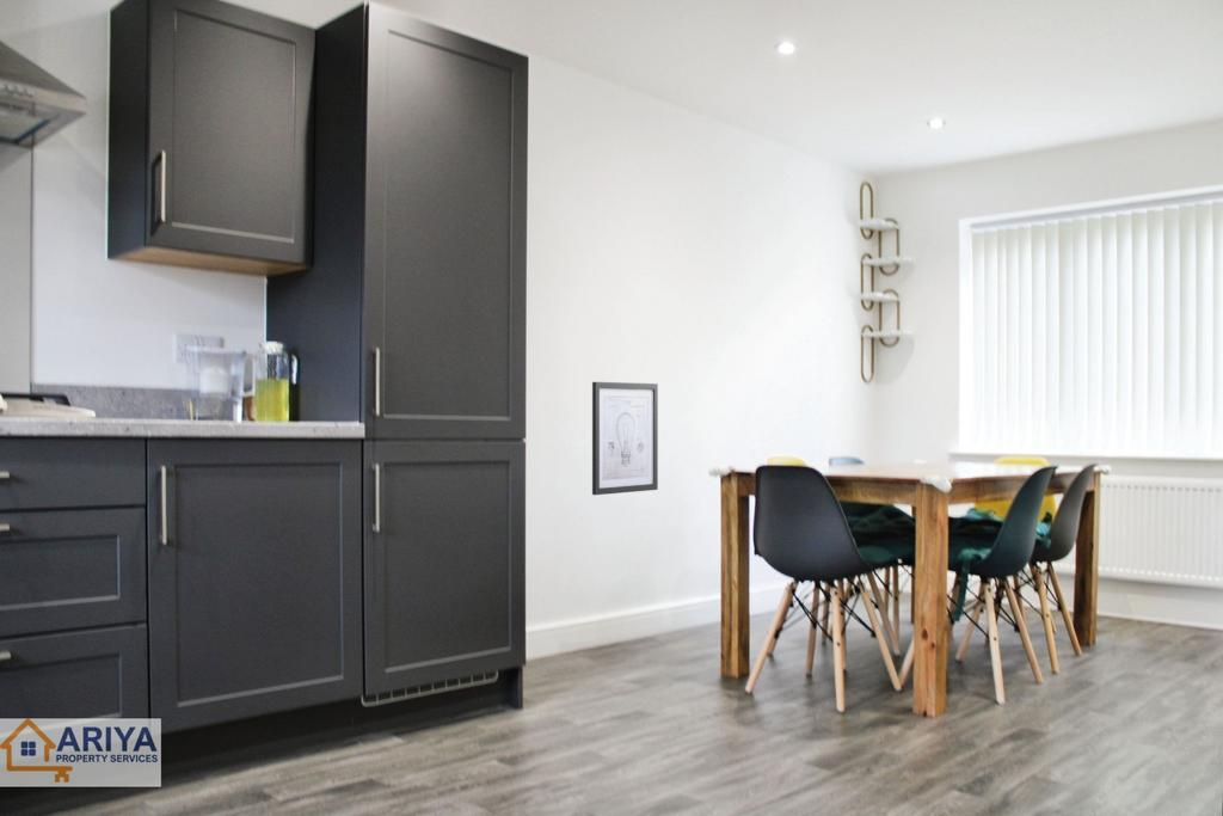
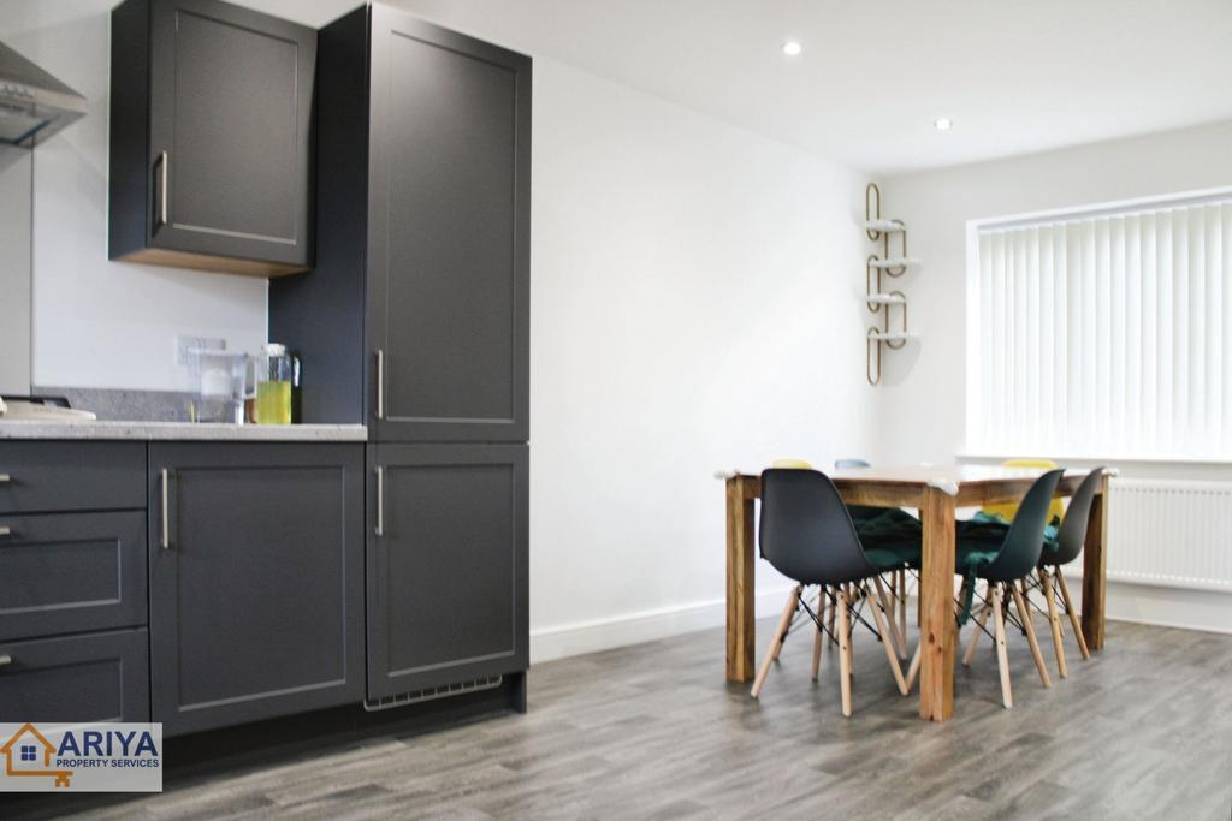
- wall art [591,381,659,496]
